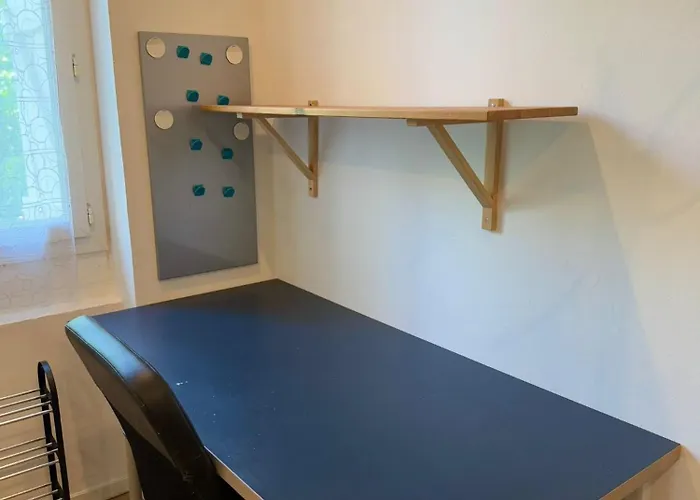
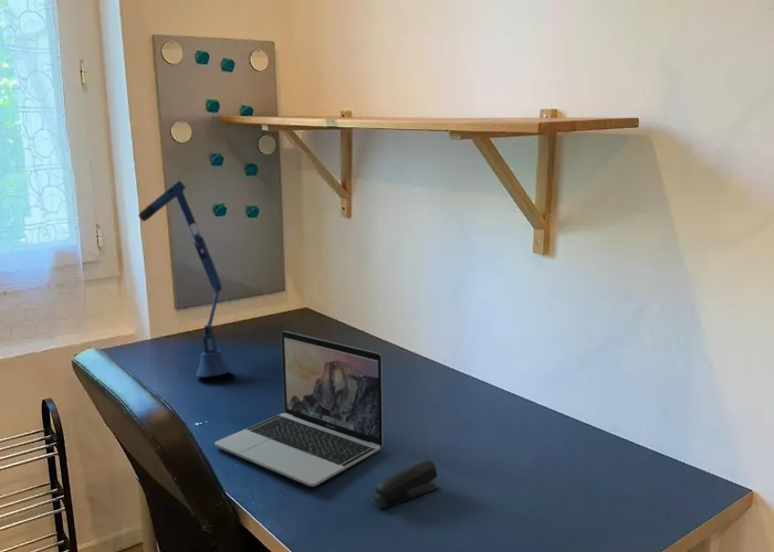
+ stapler [372,459,440,509]
+ desk lamp [137,180,232,379]
+ laptop [213,330,384,488]
